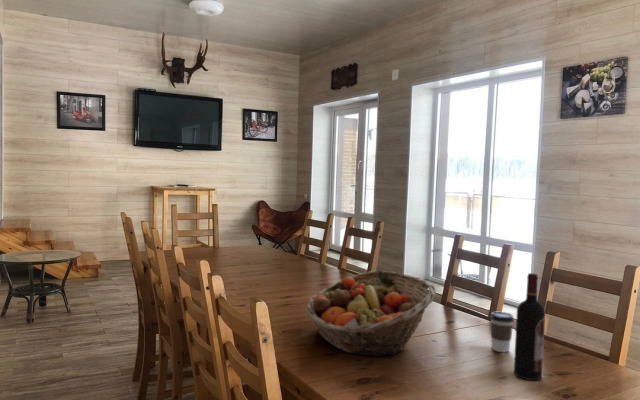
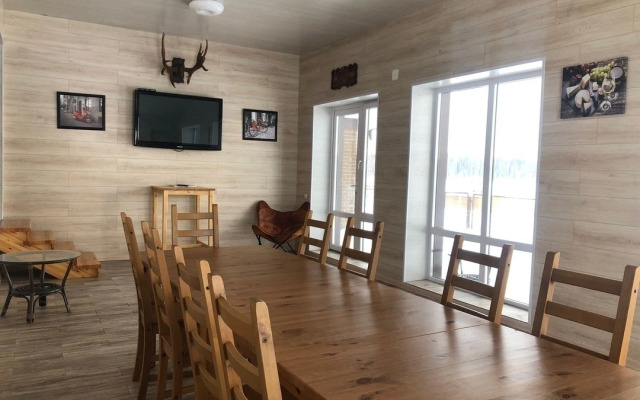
- fruit basket [305,269,437,357]
- wine bottle [513,272,546,381]
- coffee cup [489,311,515,353]
